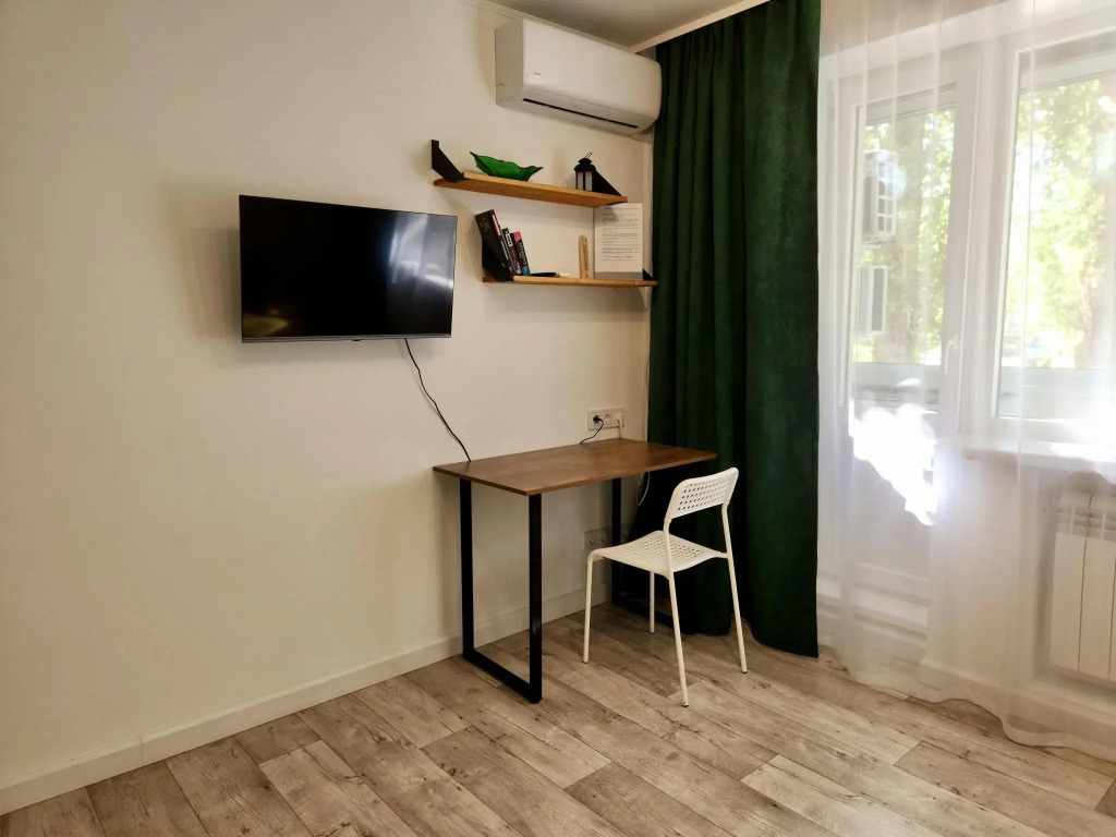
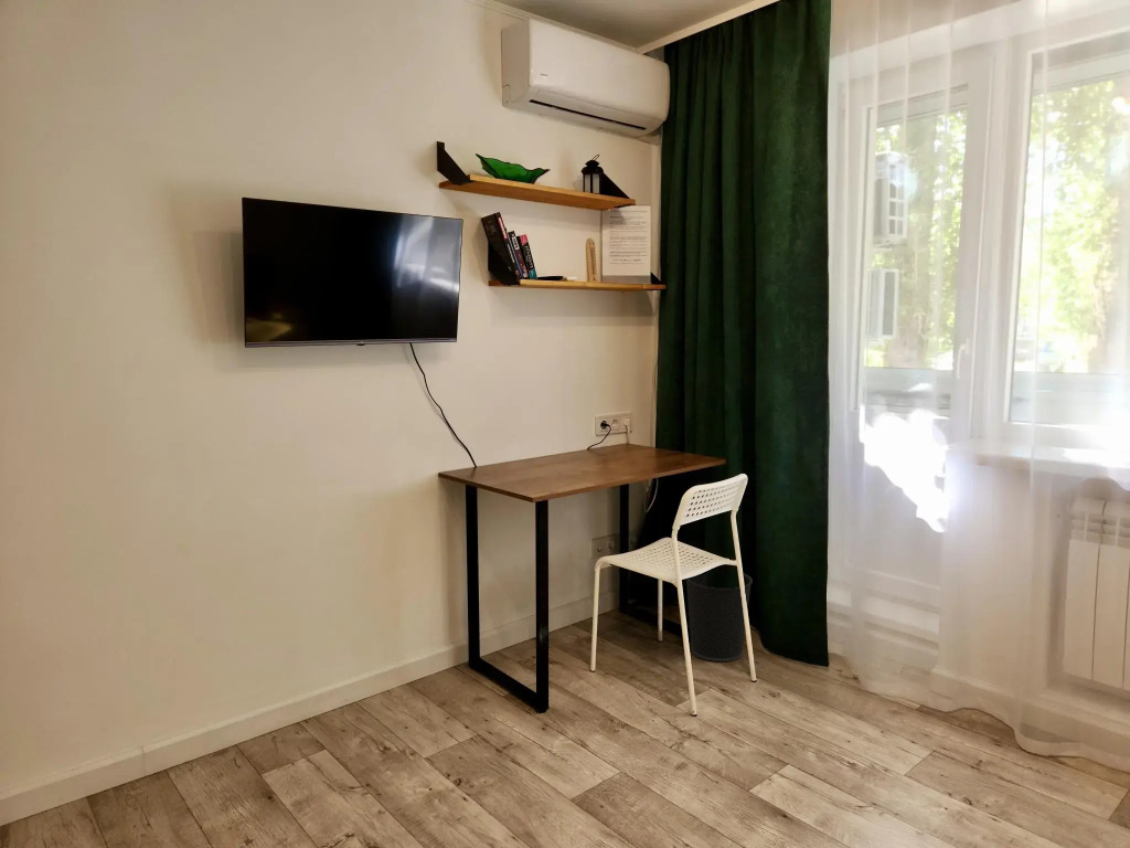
+ wastebasket [685,571,754,662]
